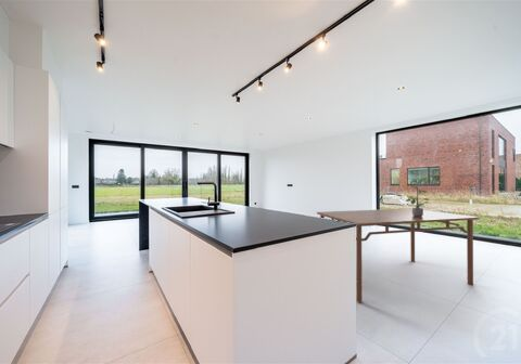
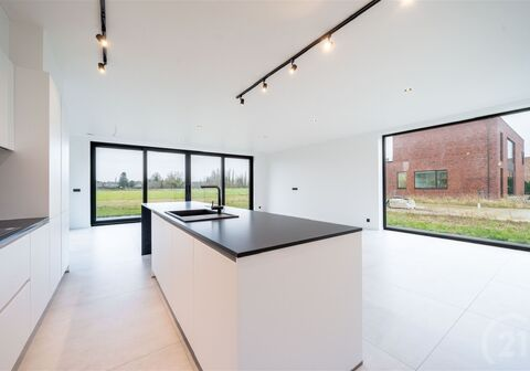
- potted plant [405,177,431,217]
- dining table [316,207,480,303]
